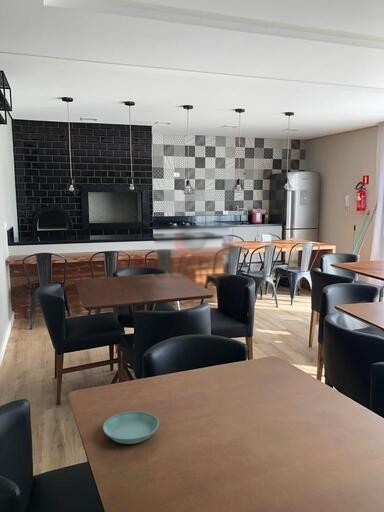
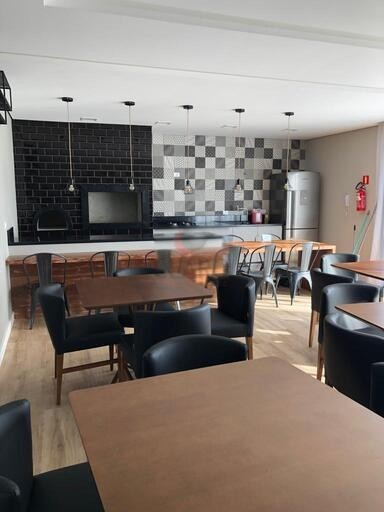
- saucer [102,411,160,445]
